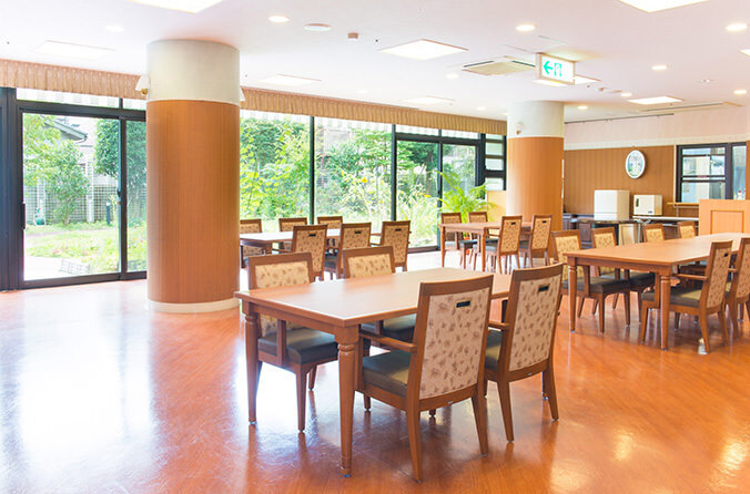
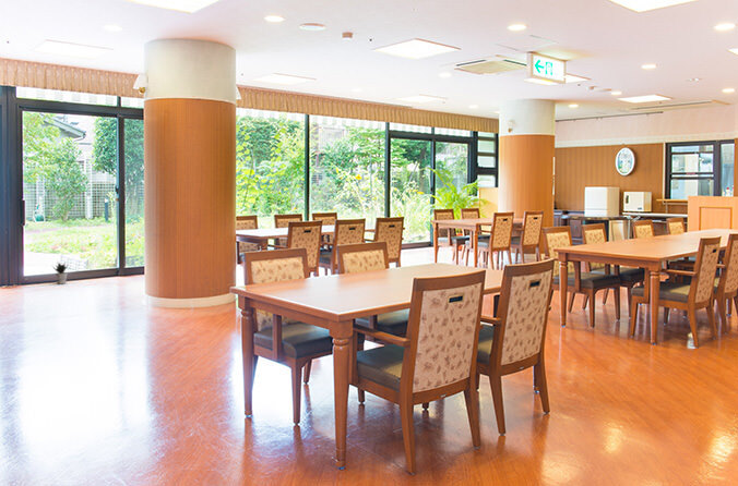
+ potted plant [50,262,70,284]
